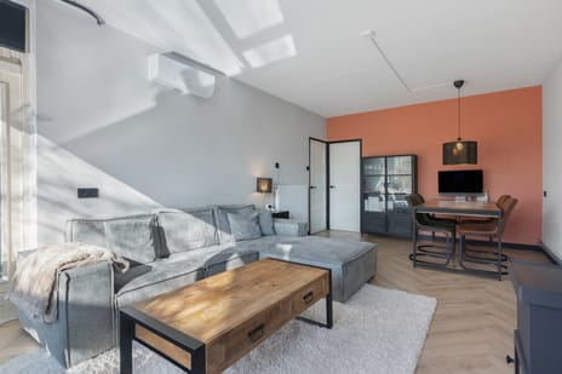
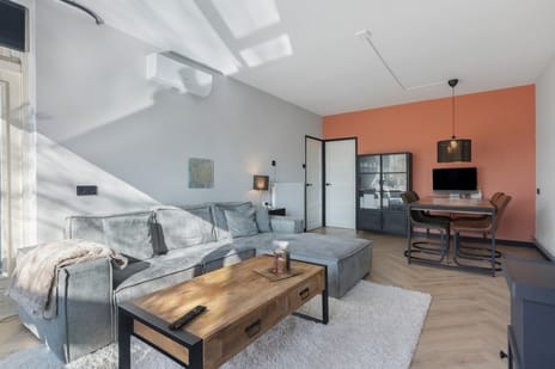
+ remote control [166,305,208,332]
+ wall art [187,156,215,190]
+ books [251,247,306,282]
